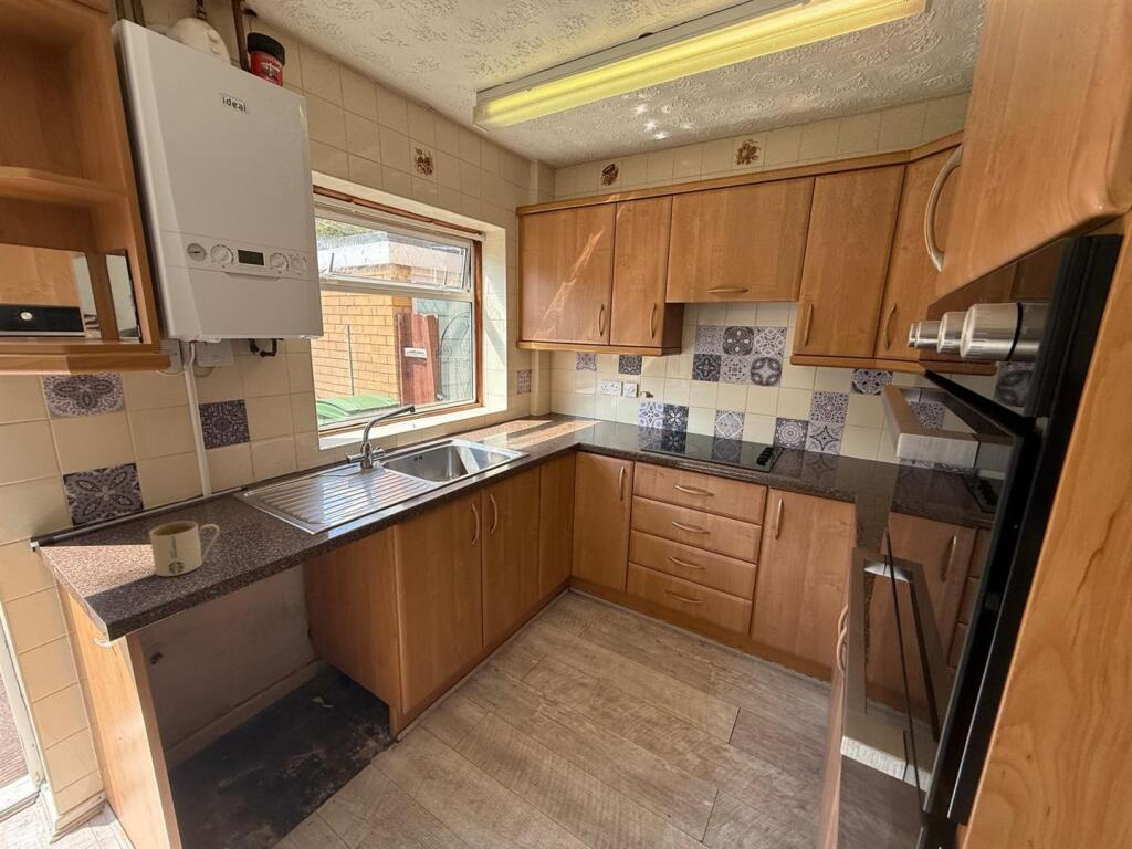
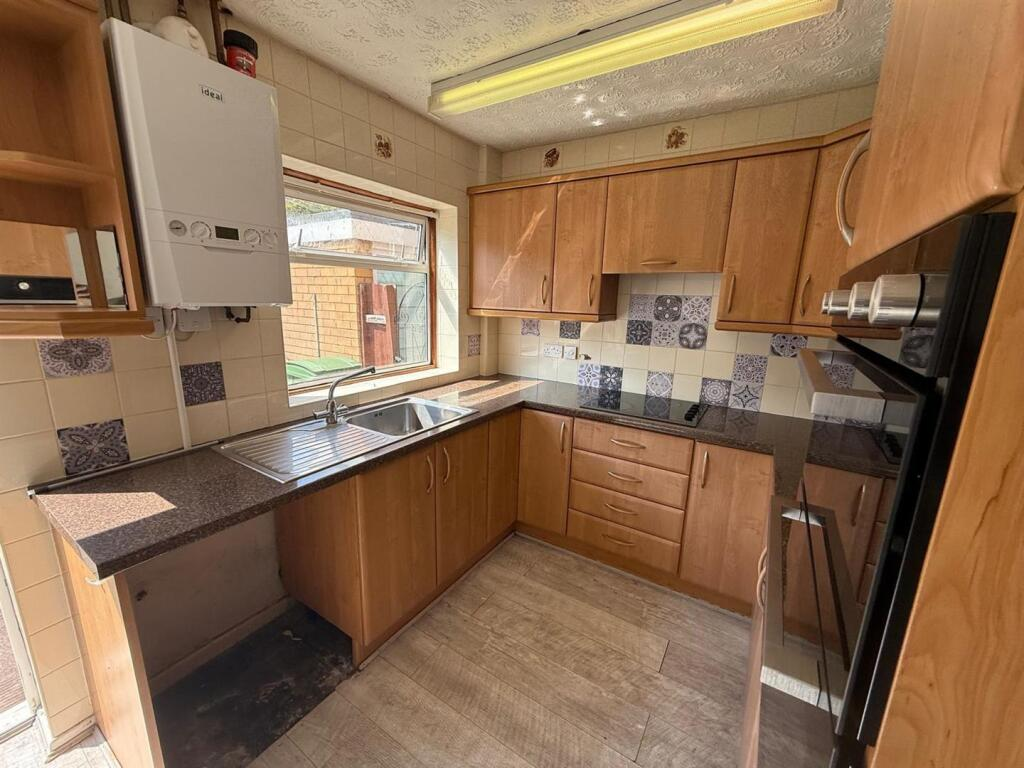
- mug [148,520,220,577]
